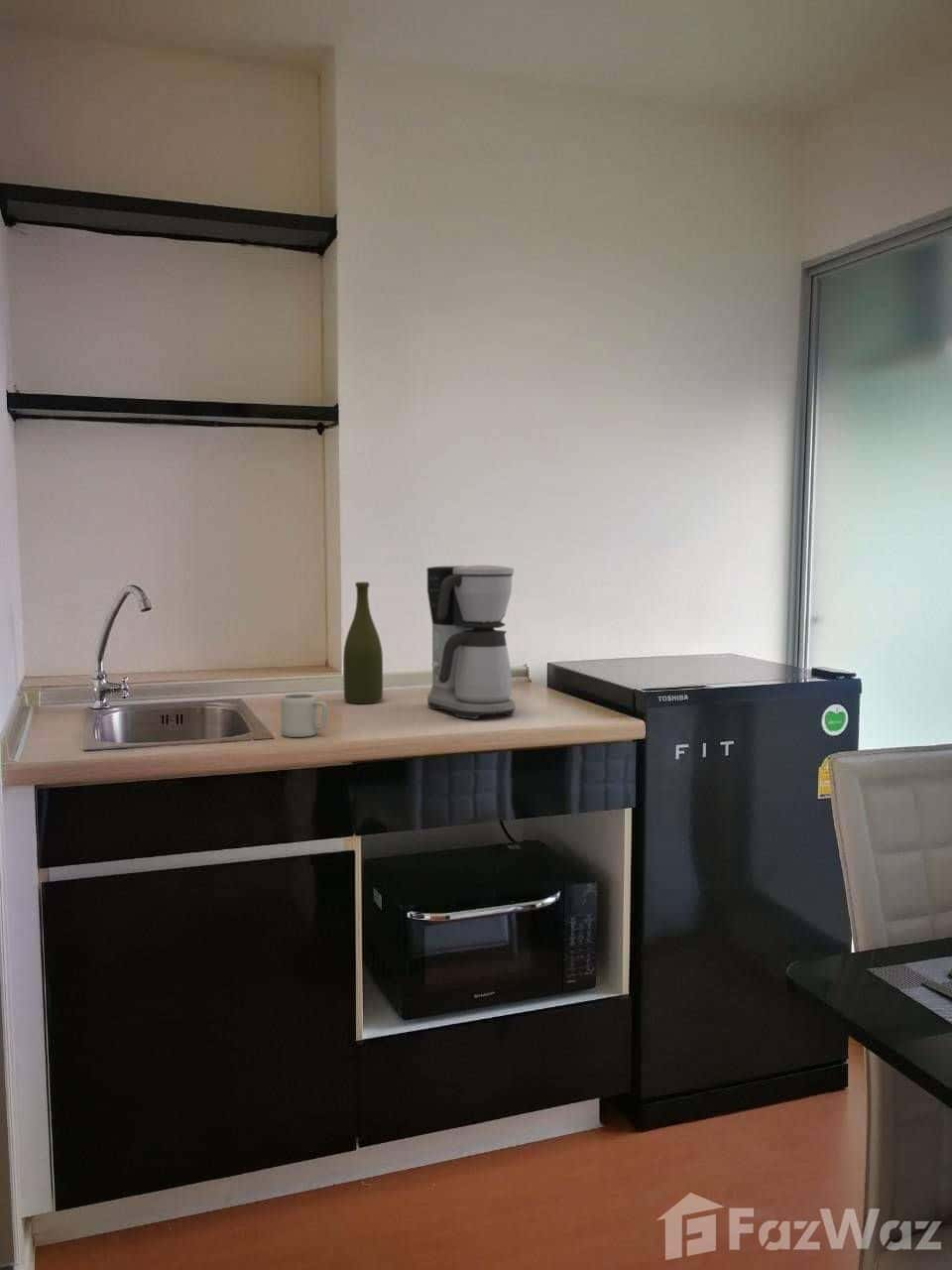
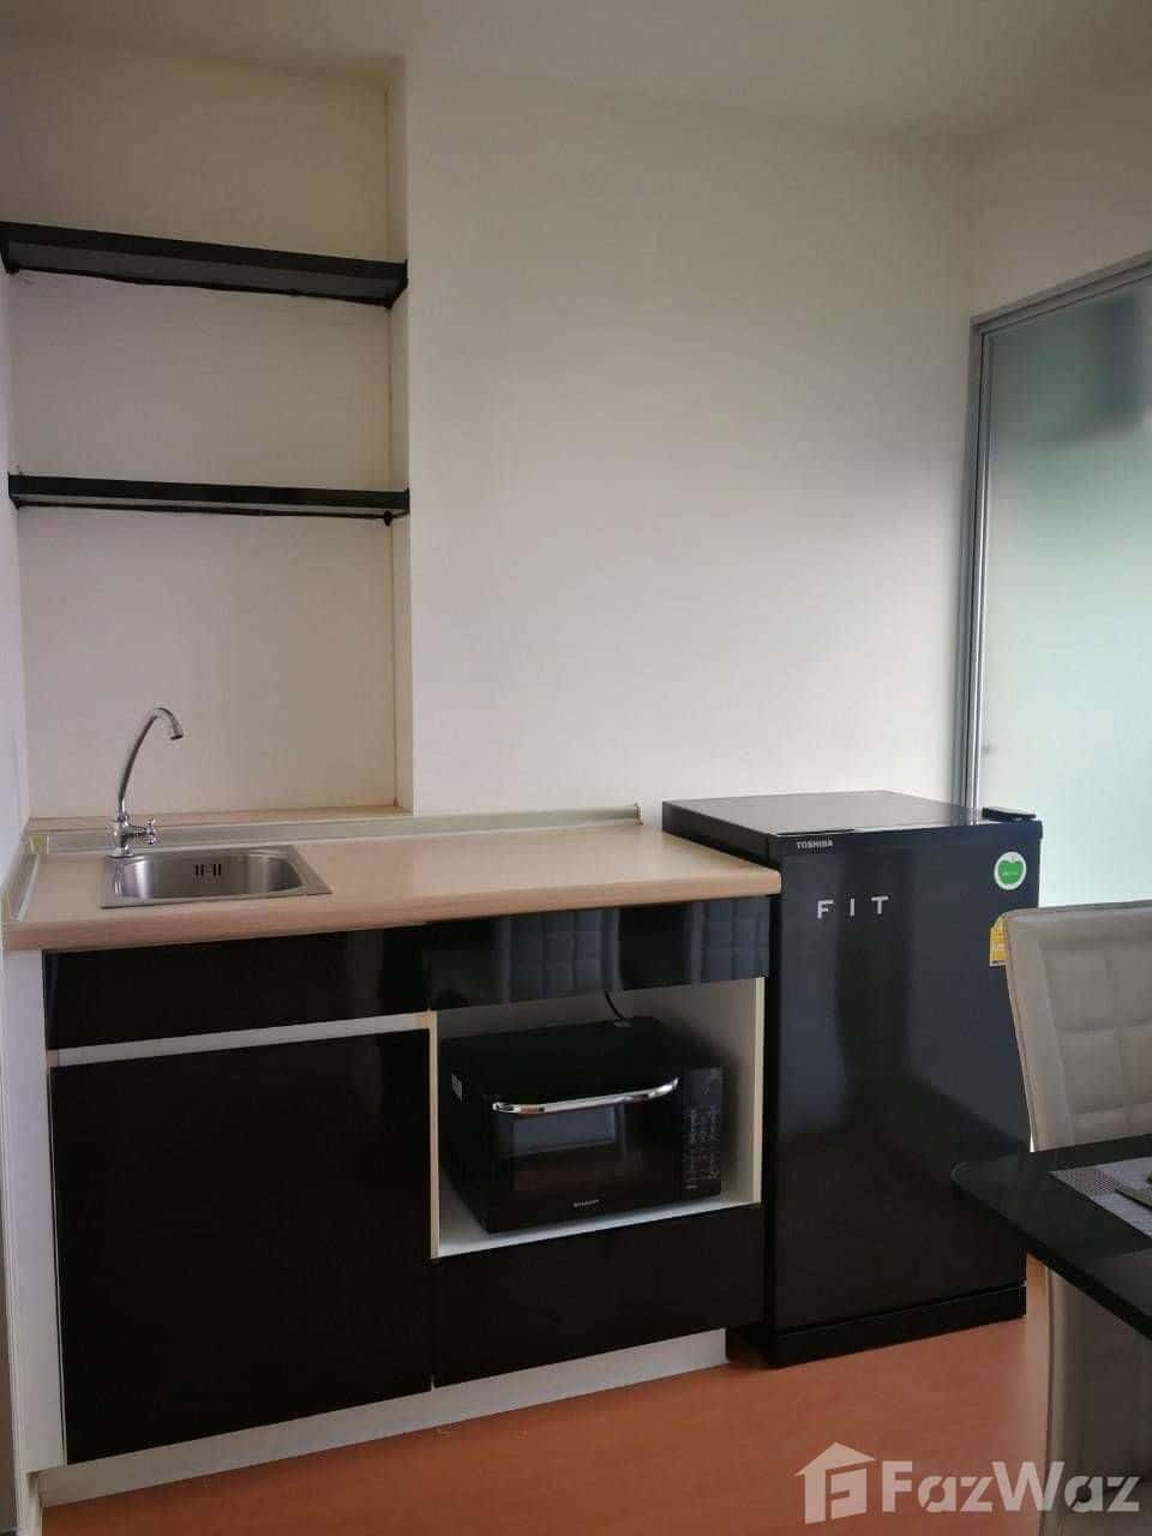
- cup [280,693,329,738]
- coffee maker [425,565,516,720]
- bottle [342,581,384,704]
